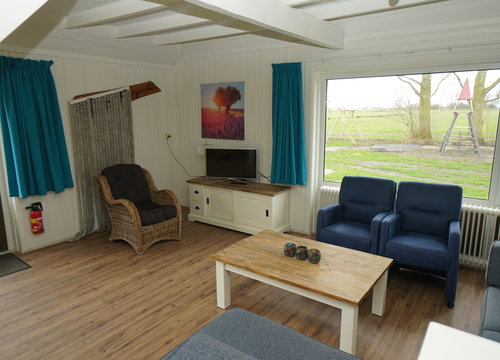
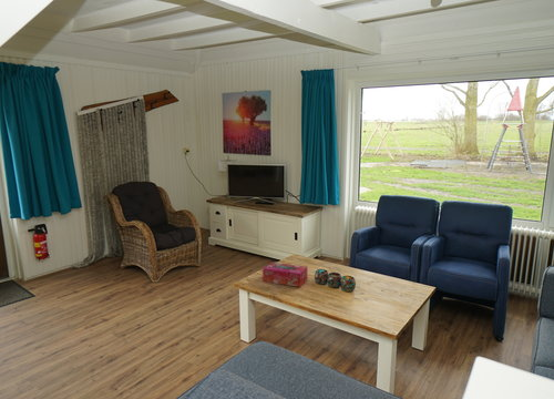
+ tissue box [261,260,308,288]
